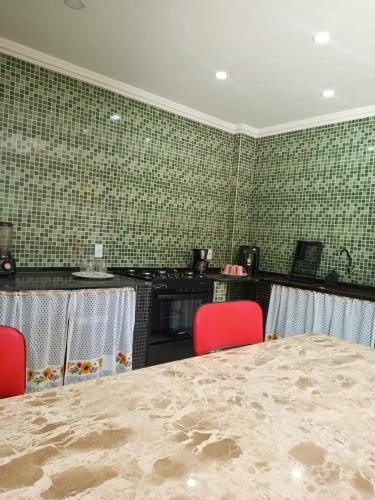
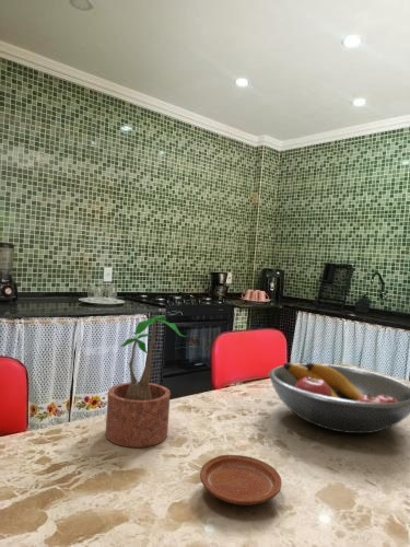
+ potted plant [105,314,188,449]
+ plate [199,454,283,507]
+ fruit bowl [268,362,410,434]
